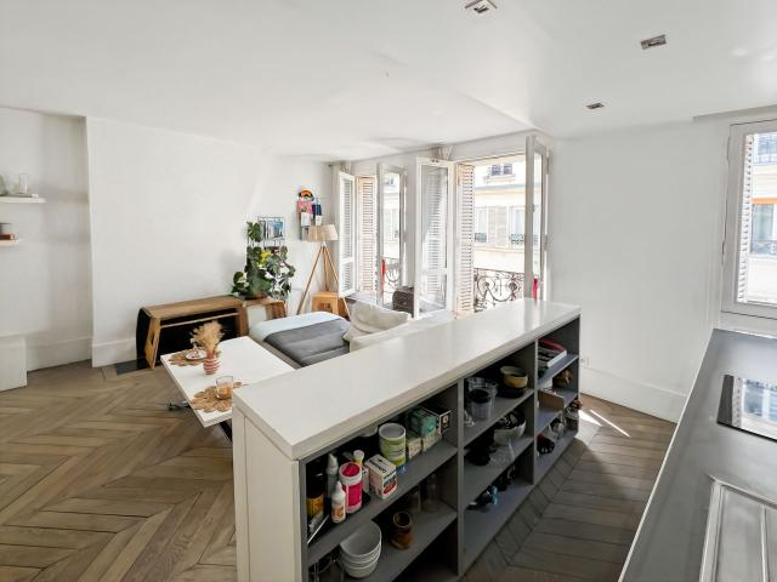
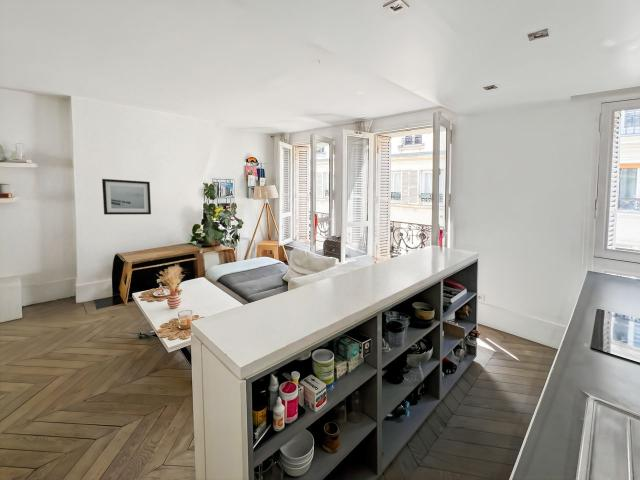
+ wall art [101,178,152,216]
